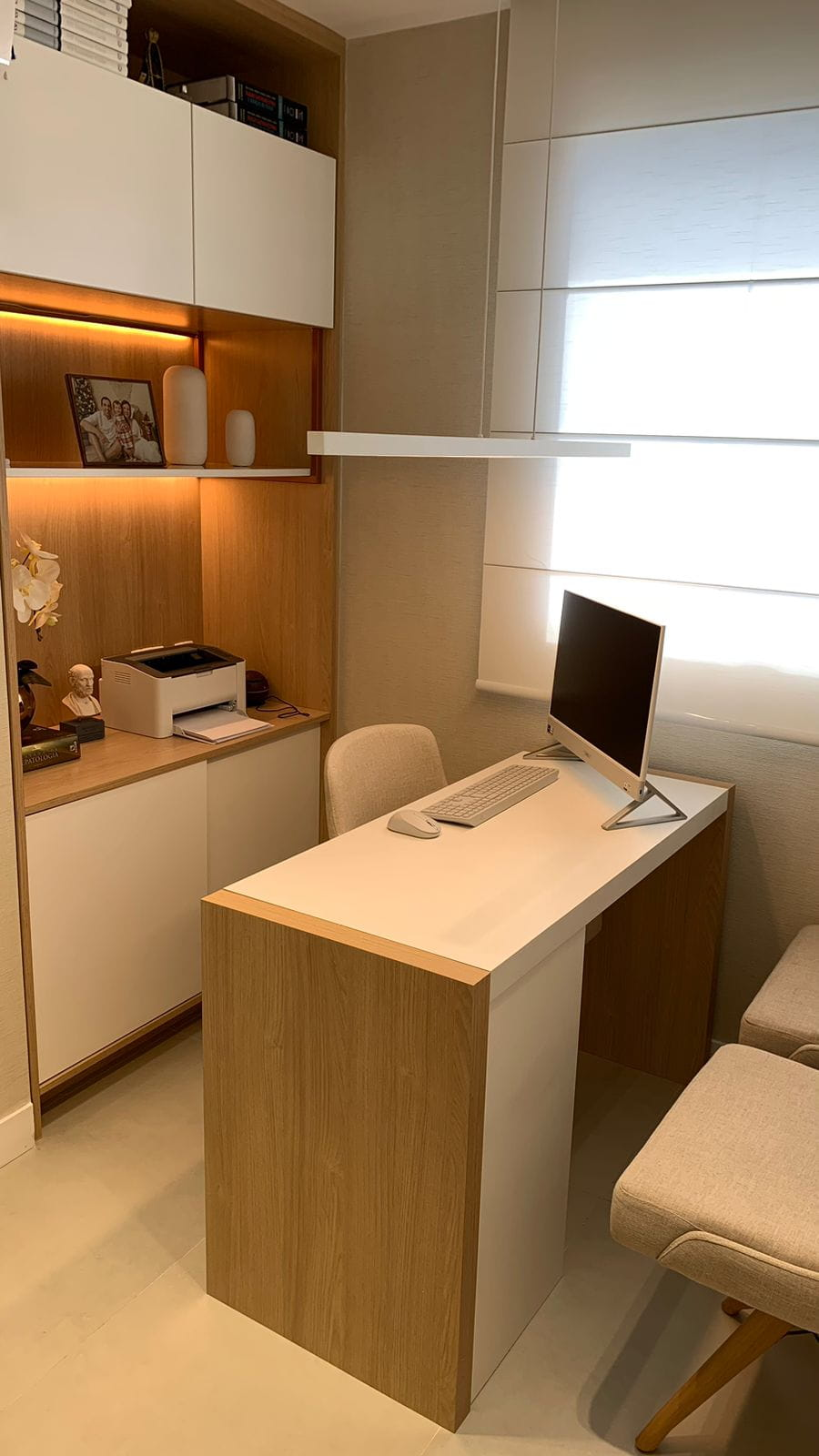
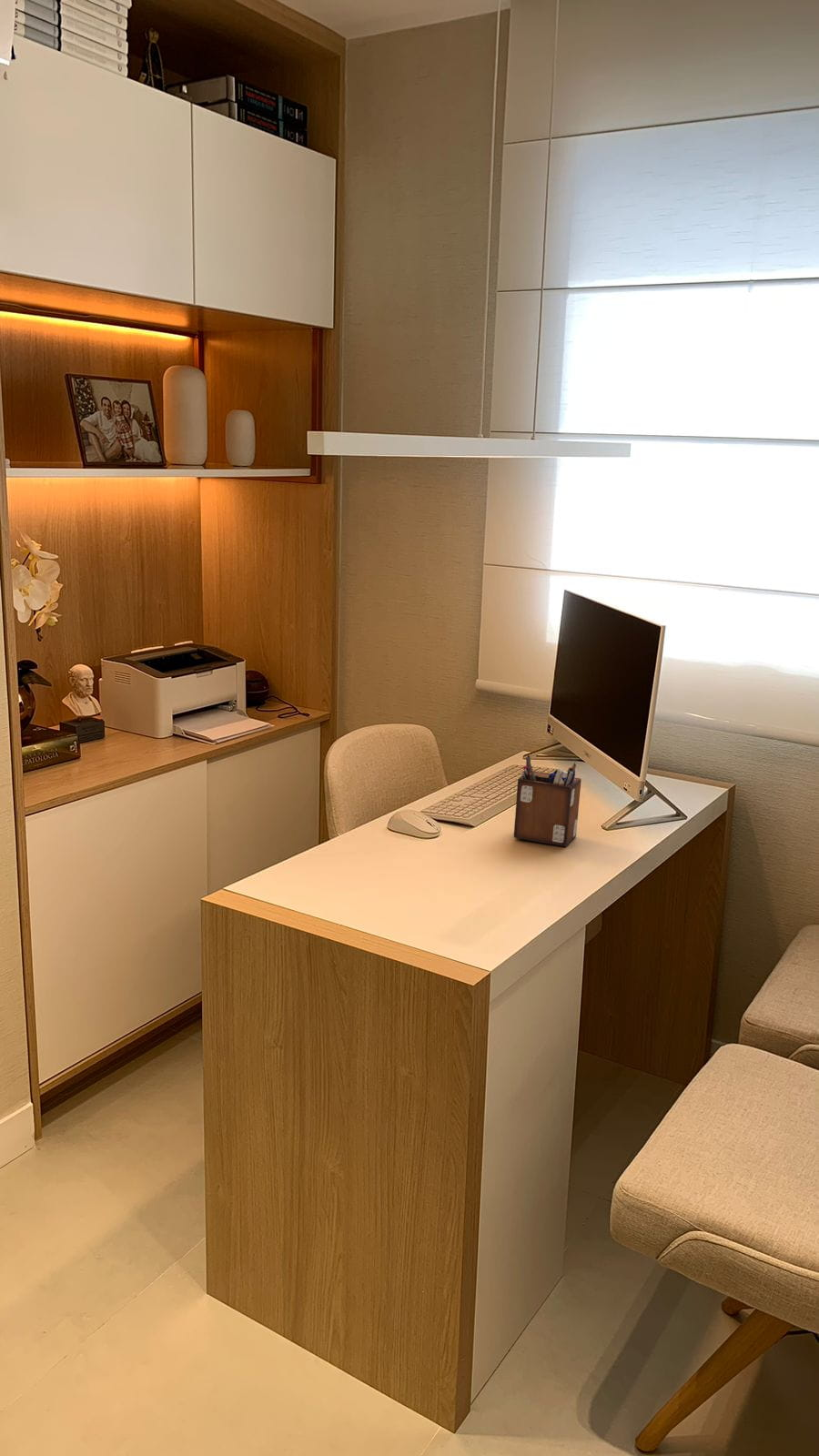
+ desk organizer [513,753,582,847]
